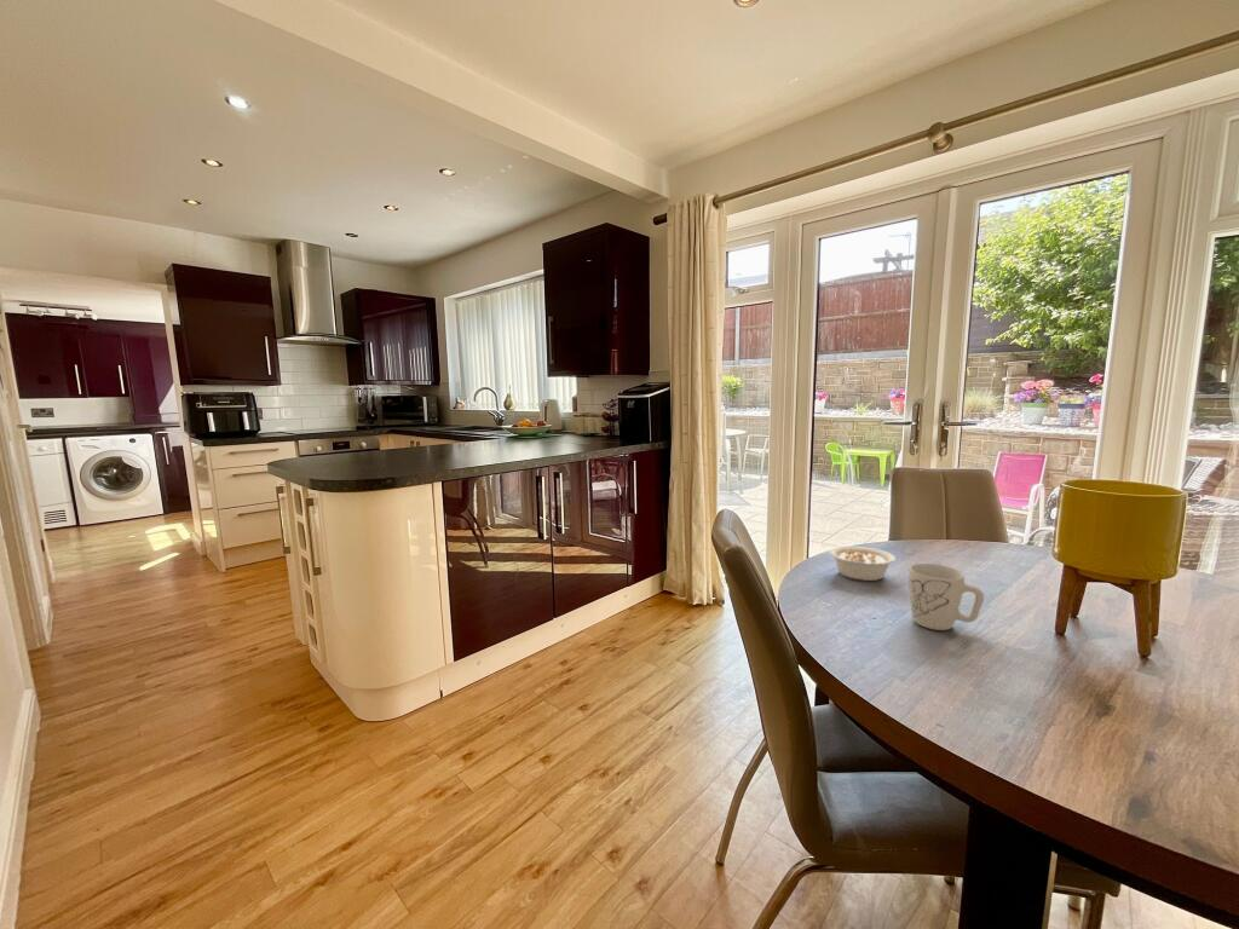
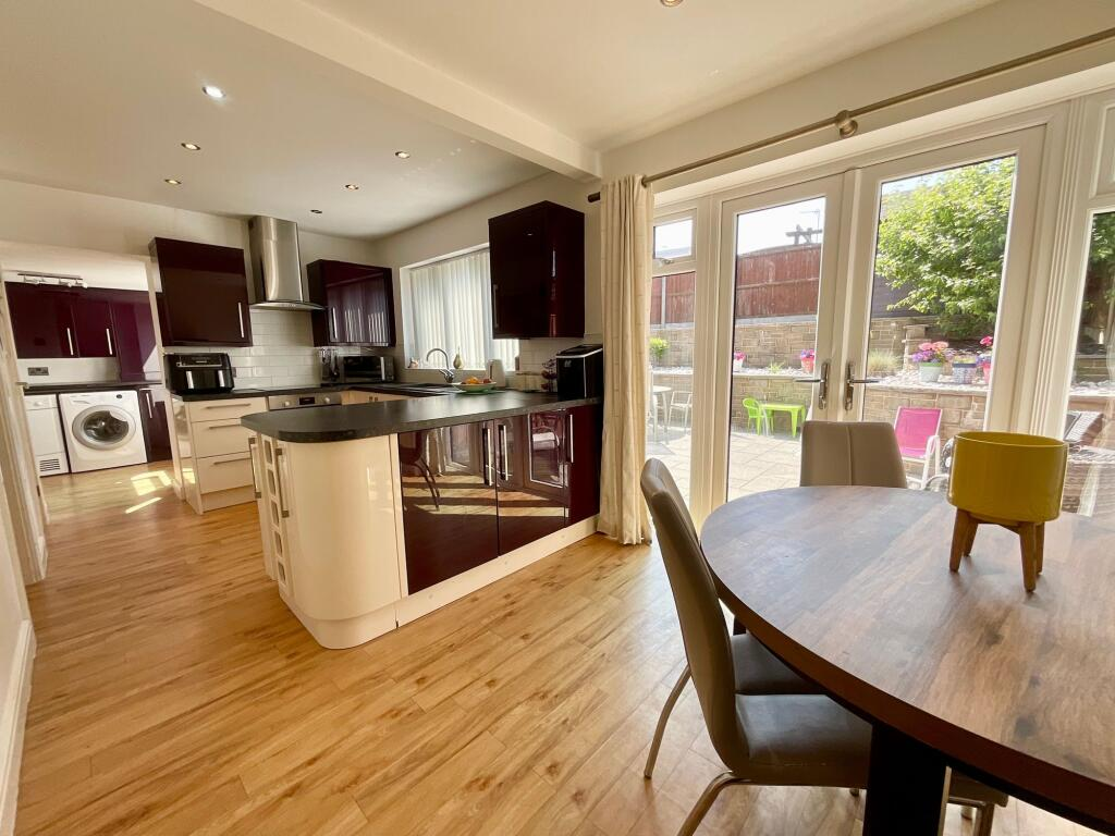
- legume [829,546,901,582]
- mug [909,562,985,631]
